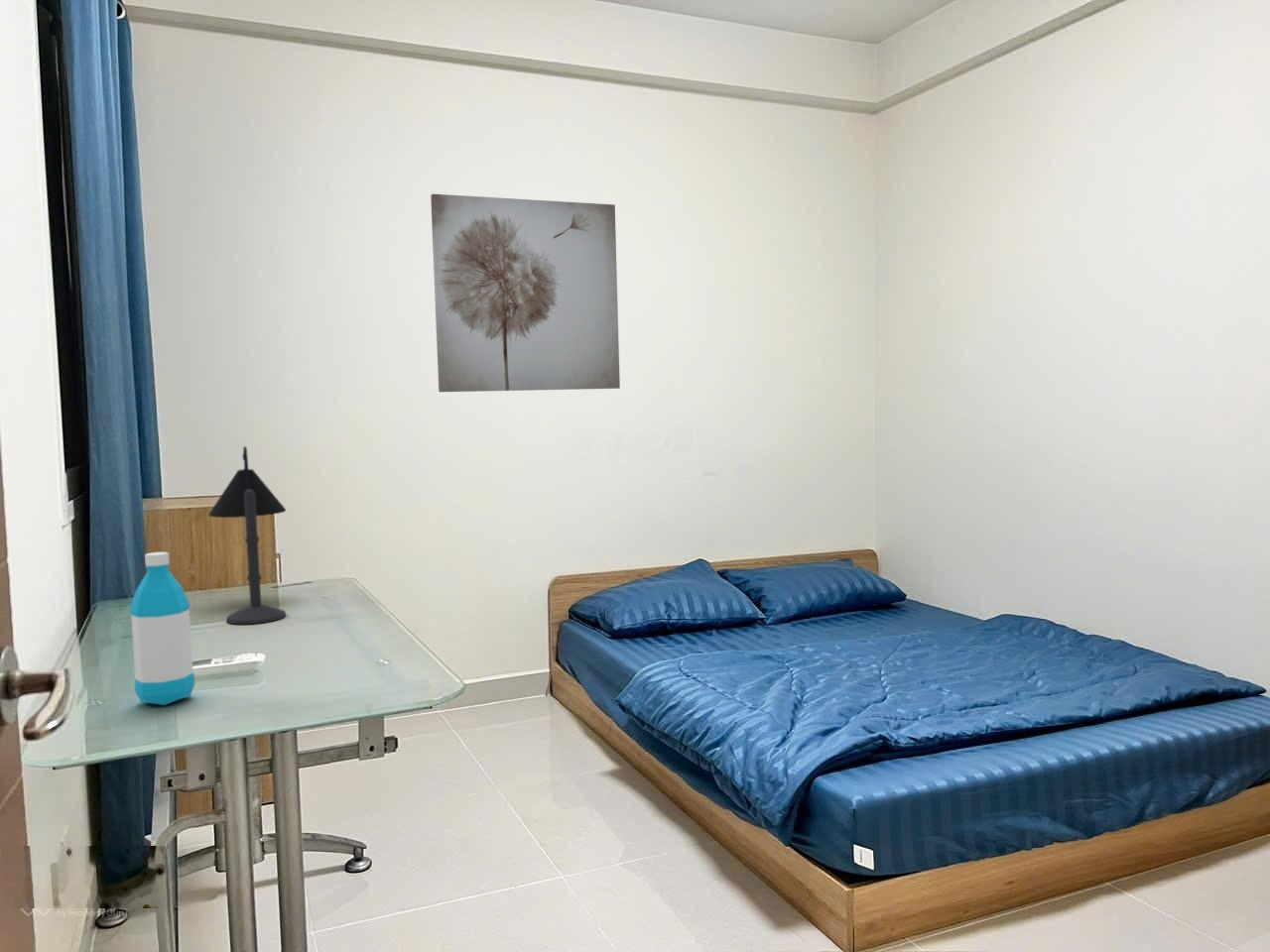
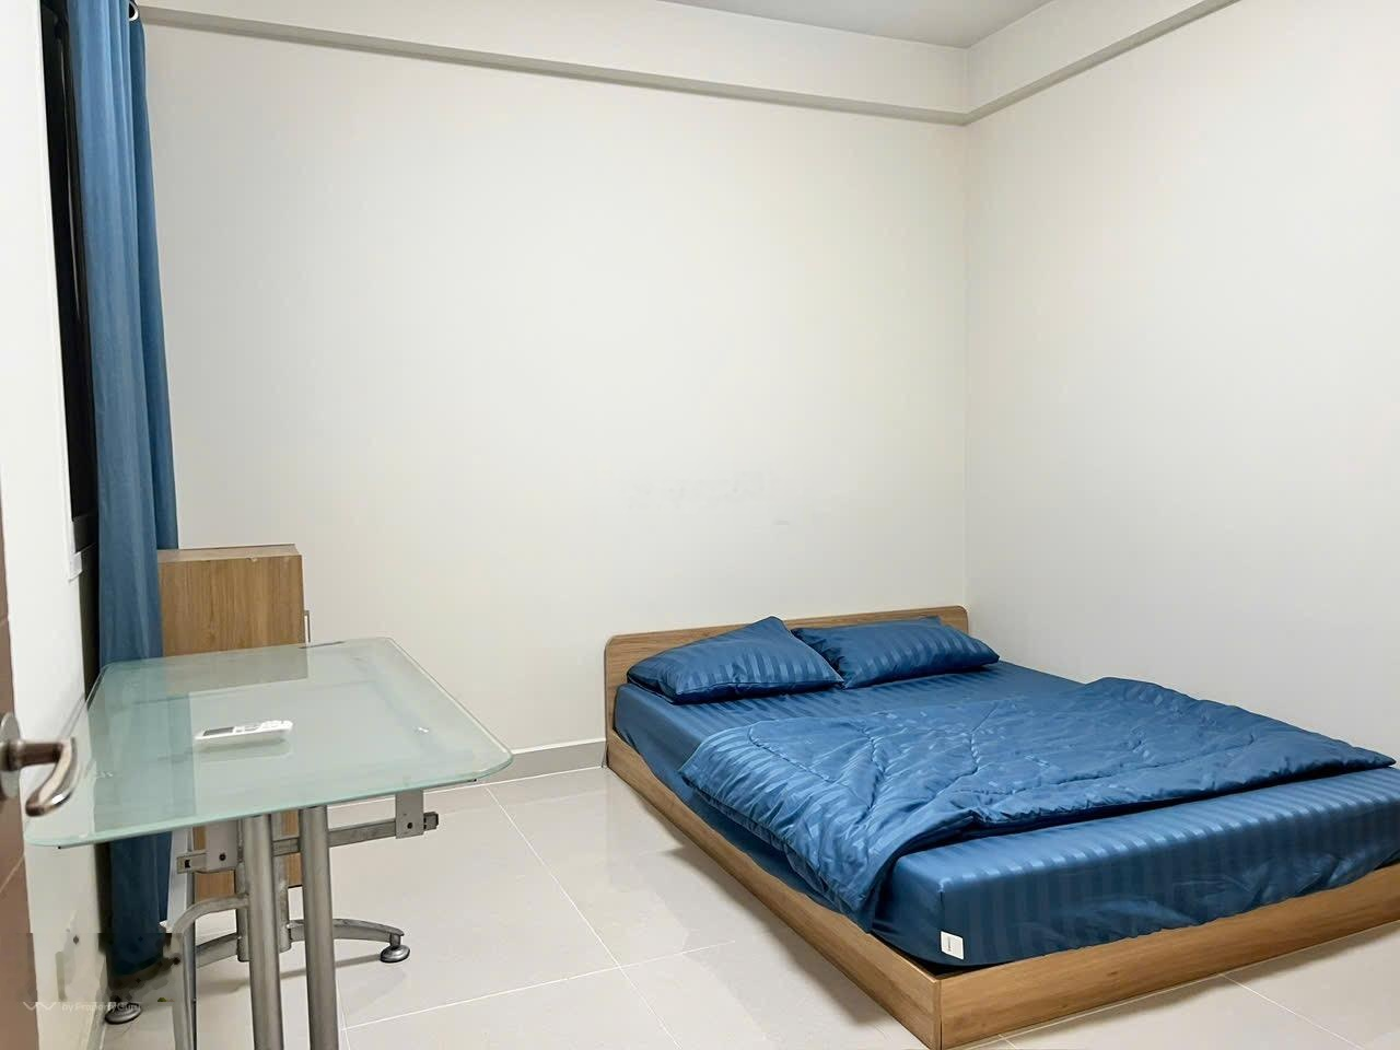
- wall art [430,193,621,393]
- desk lamp [207,445,287,626]
- water bottle [128,551,195,706]
